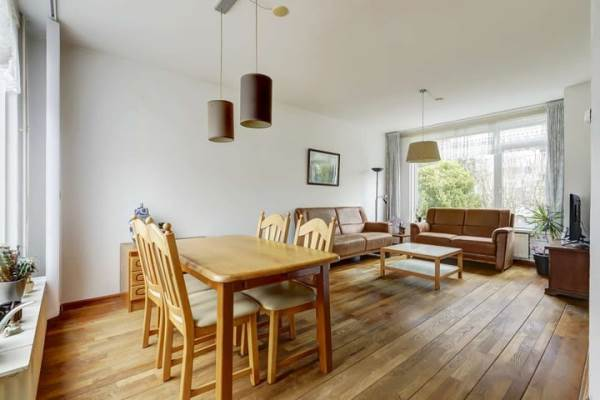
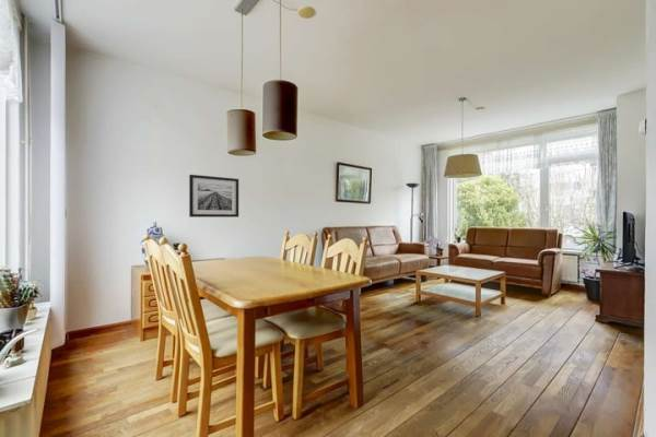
+ wall art [188,174,239,218]
